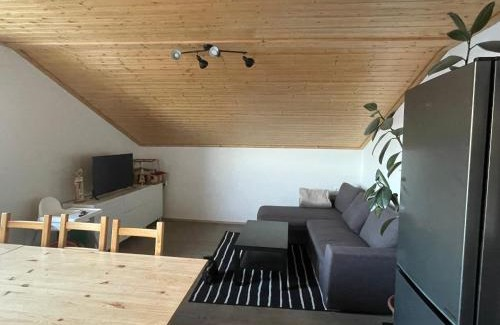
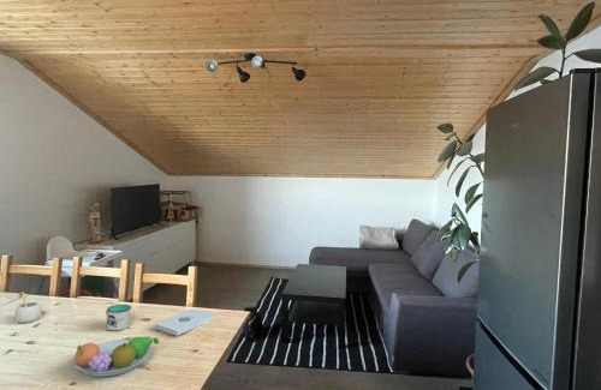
+ mug [13,290,43,324]
+ fruit bowl [71,336,160,378]
+ notepad [154,308,216,337]
+ mug [105,304,132,331]
